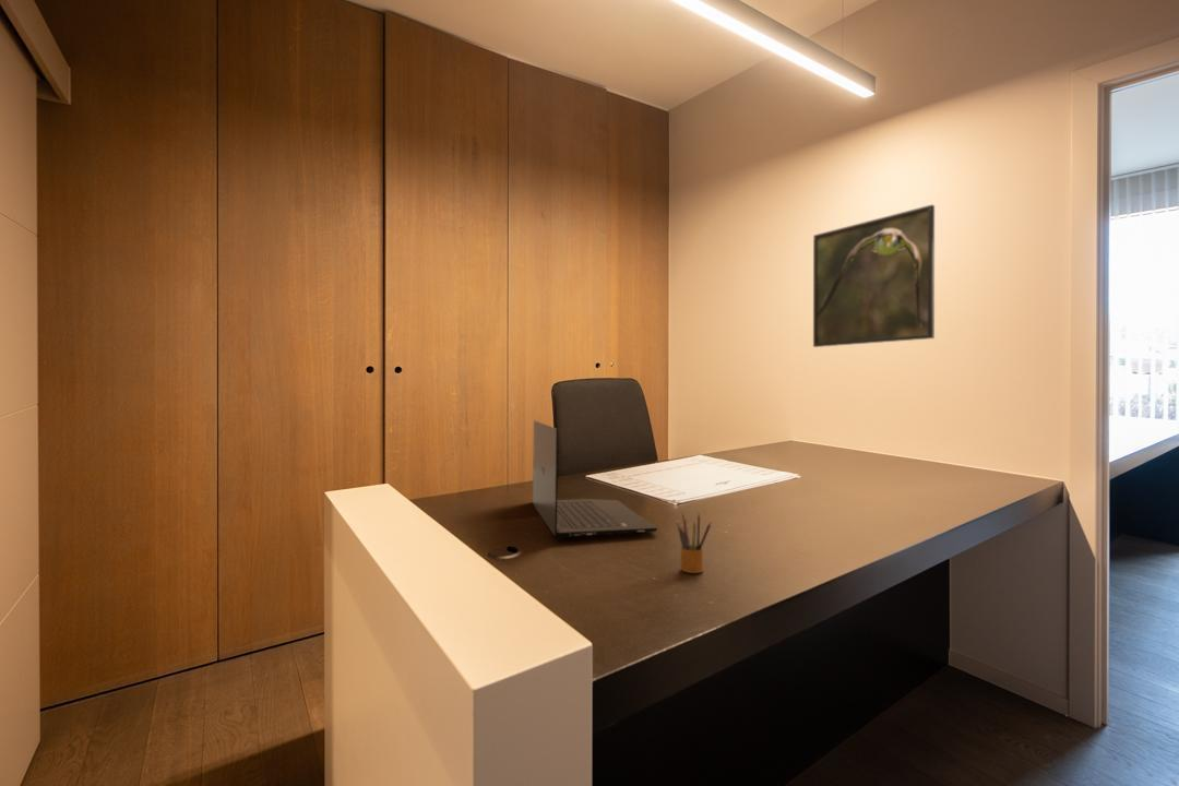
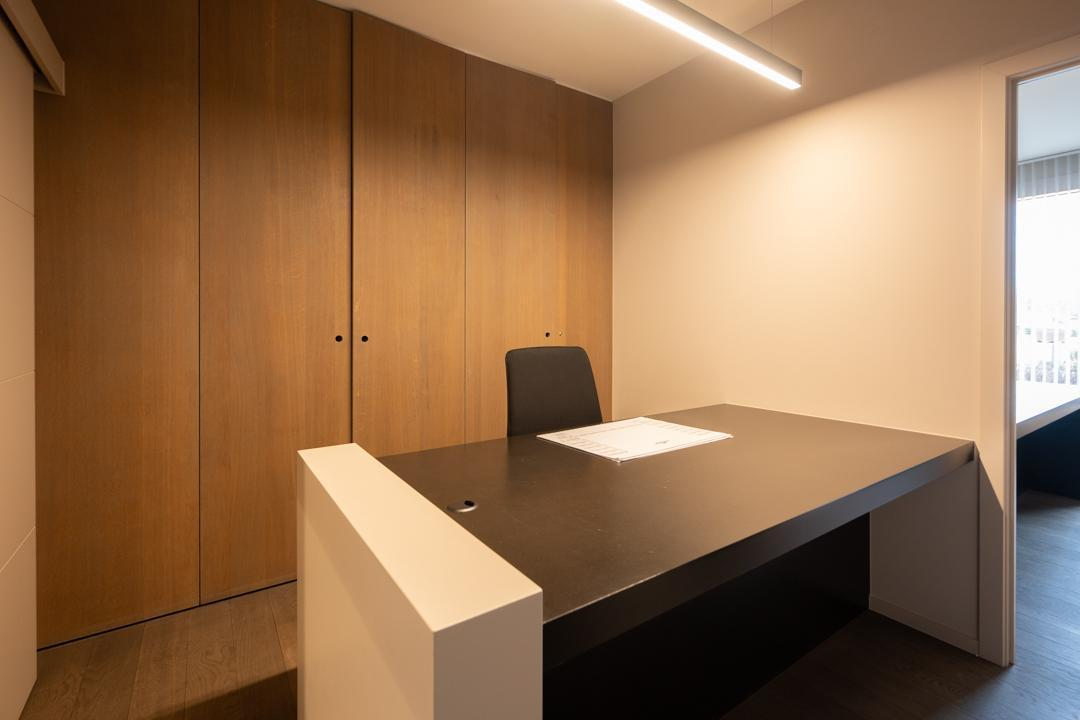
- laptop [532,419,658,538]
- pencil box [676,512,712,574]
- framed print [812,203,936,348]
